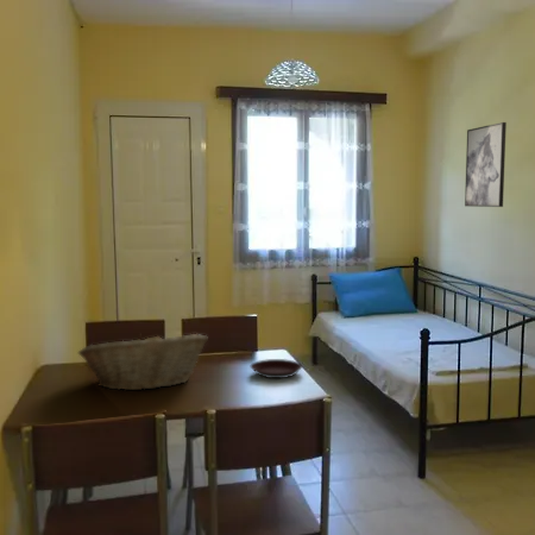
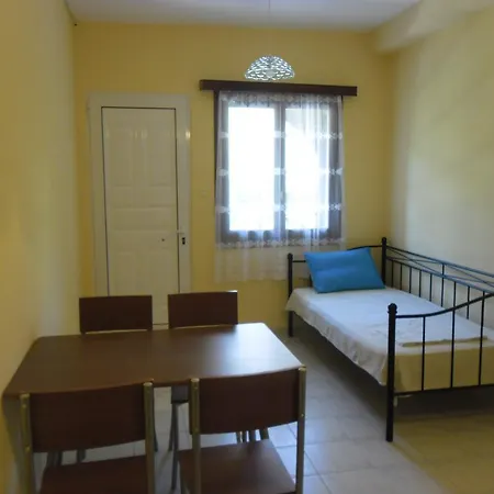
- plate [250,358,303,379]
- wall art [464,121,508,208]
- fruit basket [77,332,208,391]
